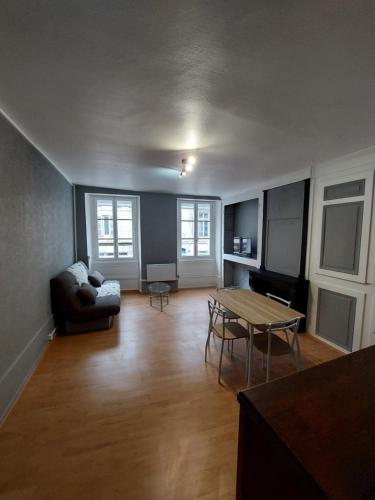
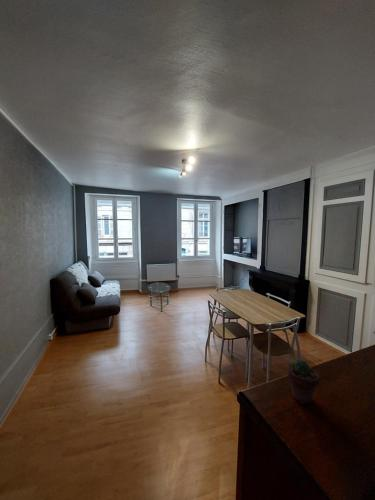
+ potted succulent [286,358,320,405]
